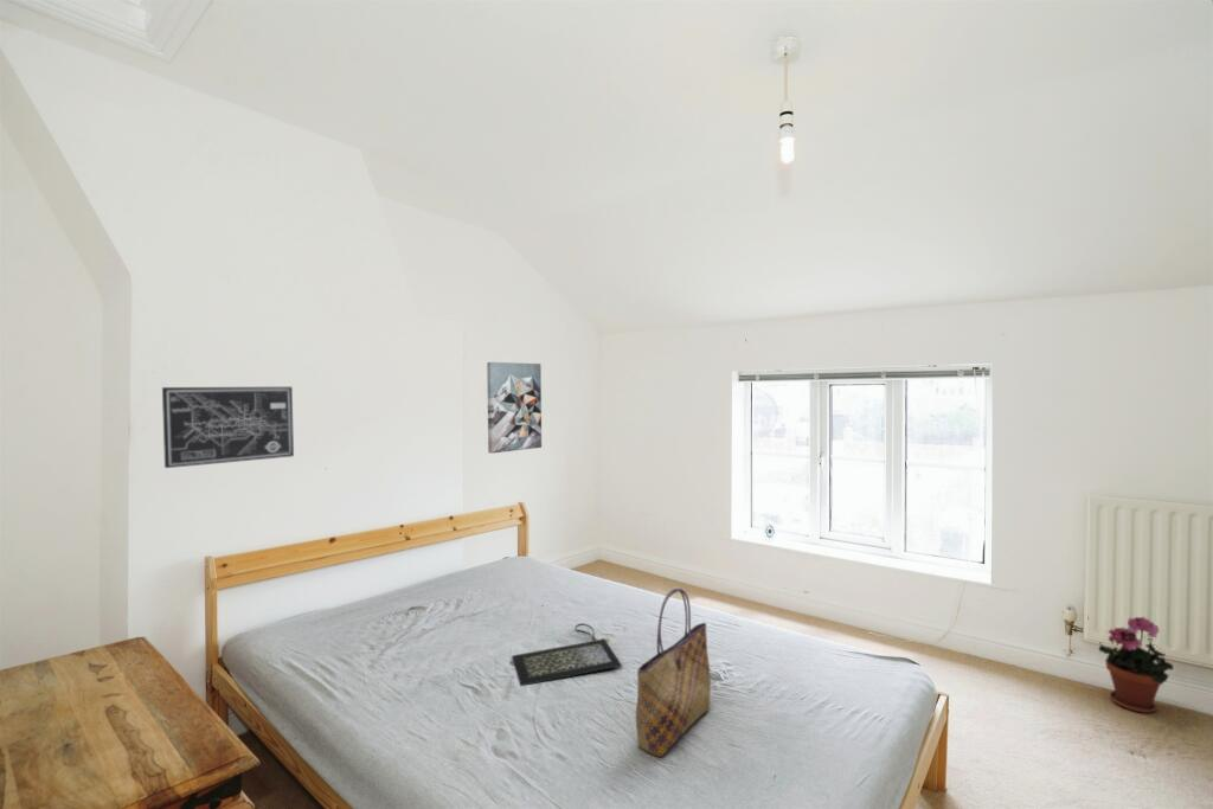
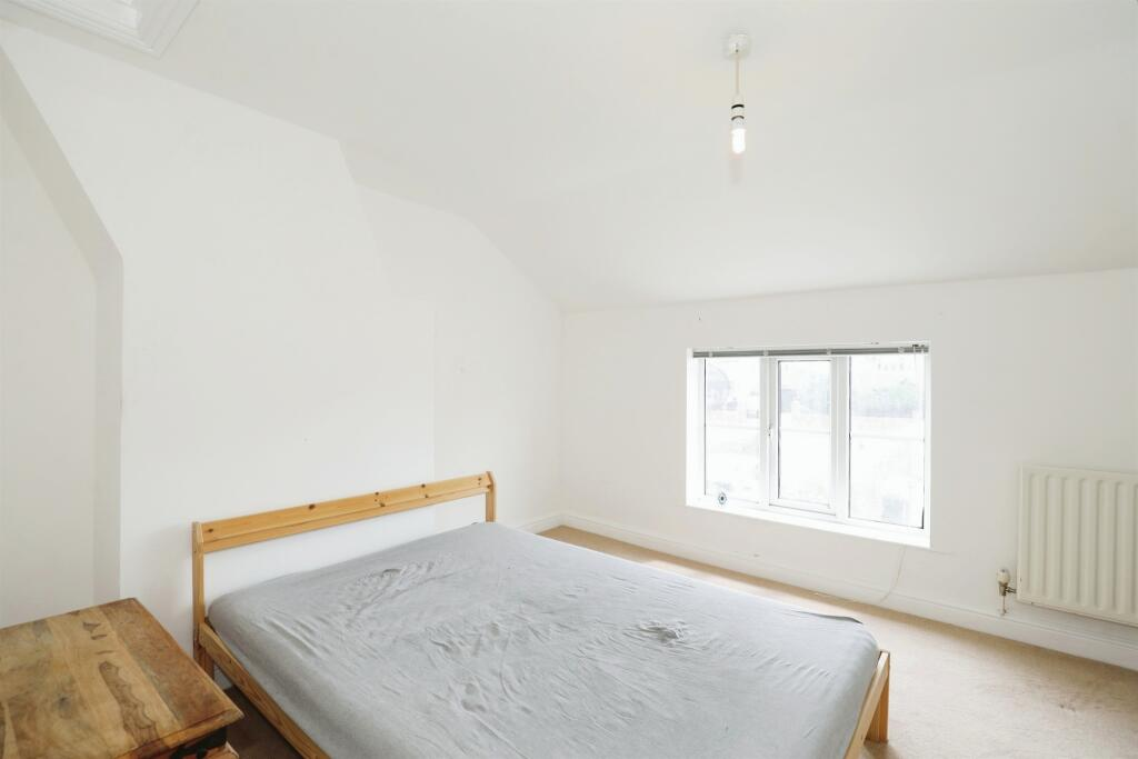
- wall art [161,386,295,469]
- potted plant [1097,616,1174,714]
- clutch bag [508,622,623,687]
- wall art [486,361,543,455]
- tote bag [635,586,712,758]
